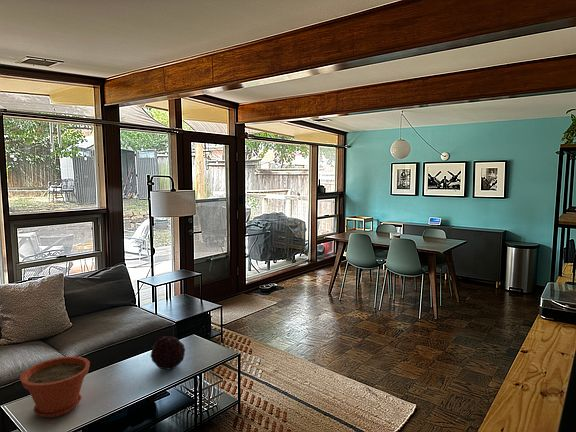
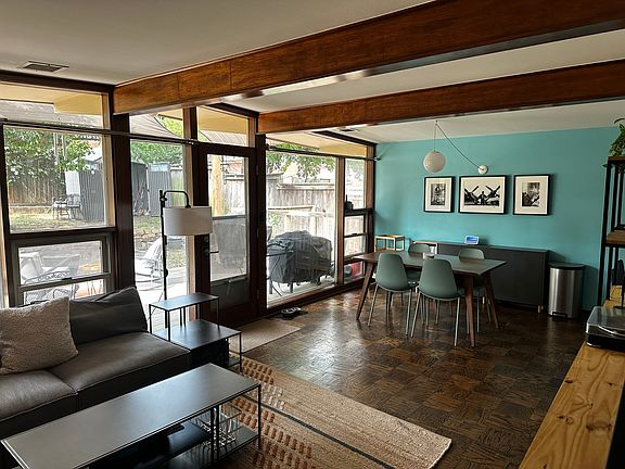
- plant pot [19,355,91,419]
- decorative orb [150,335,186,370]
